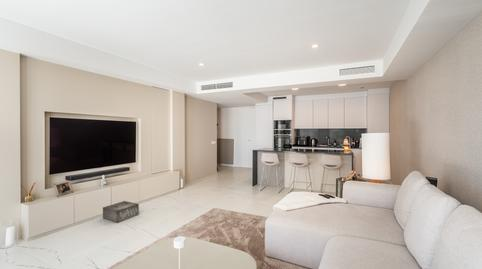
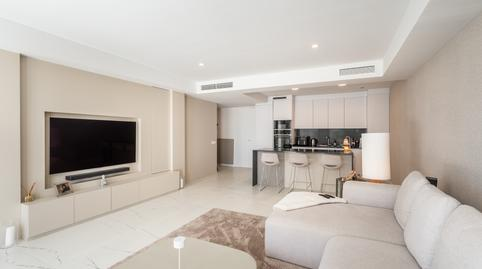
- speaker [102,200,140,224]
